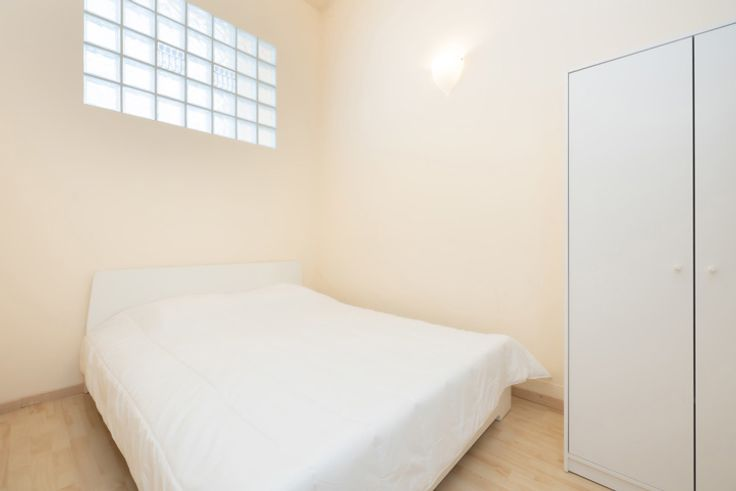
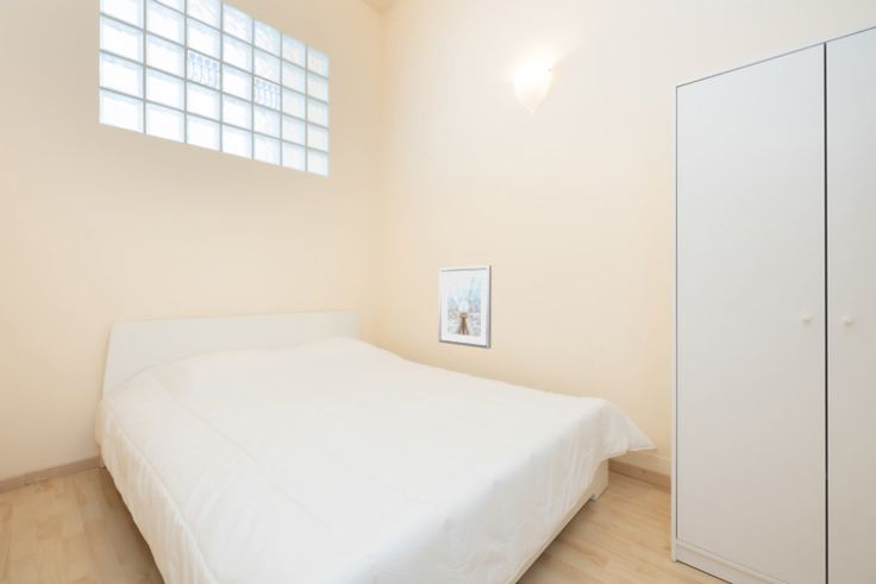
+ picture frame [438,264,493,350]
